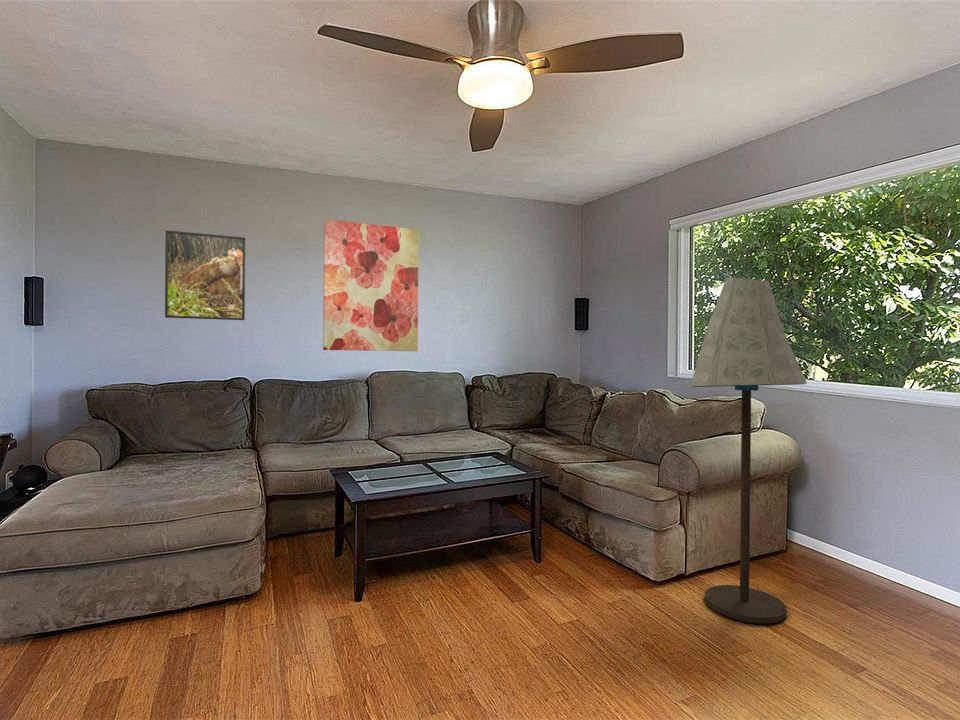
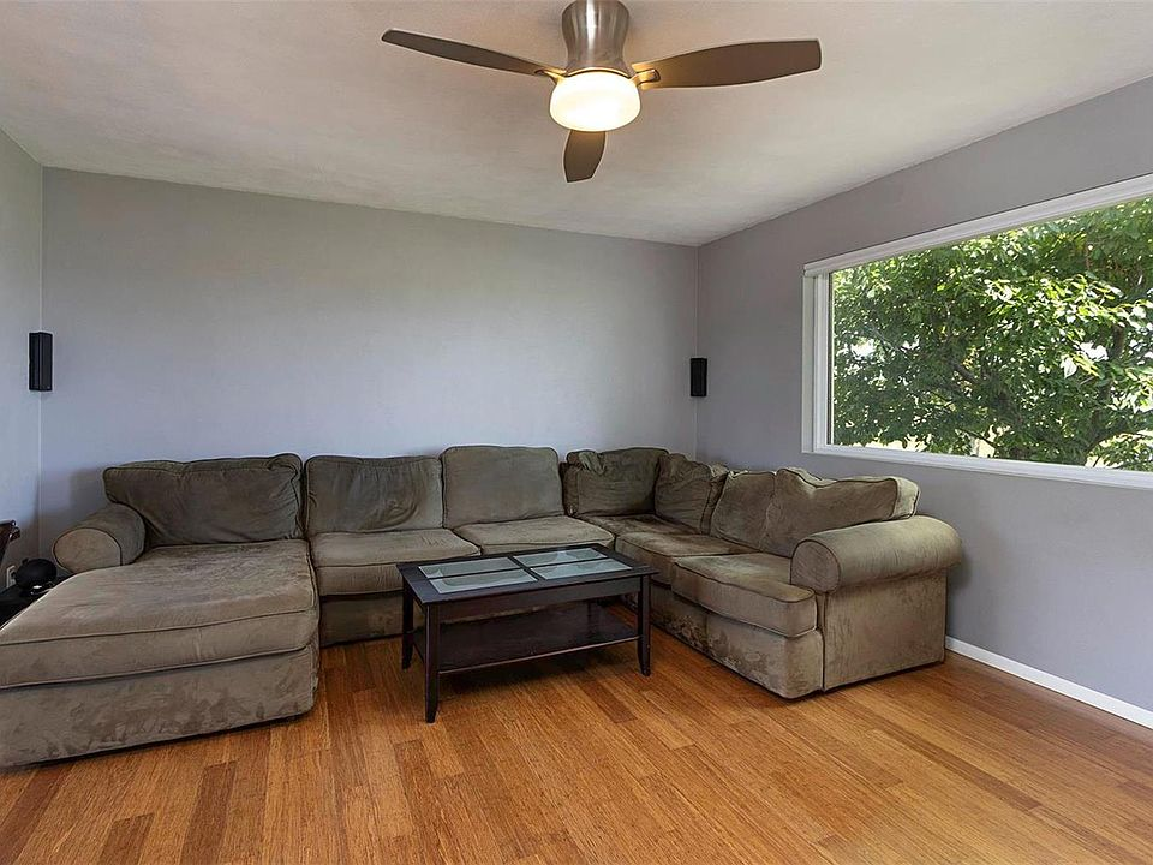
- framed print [164,229,246,321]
- wall art [322,218,420,352]
- floor lamp [689,277,808,624]
